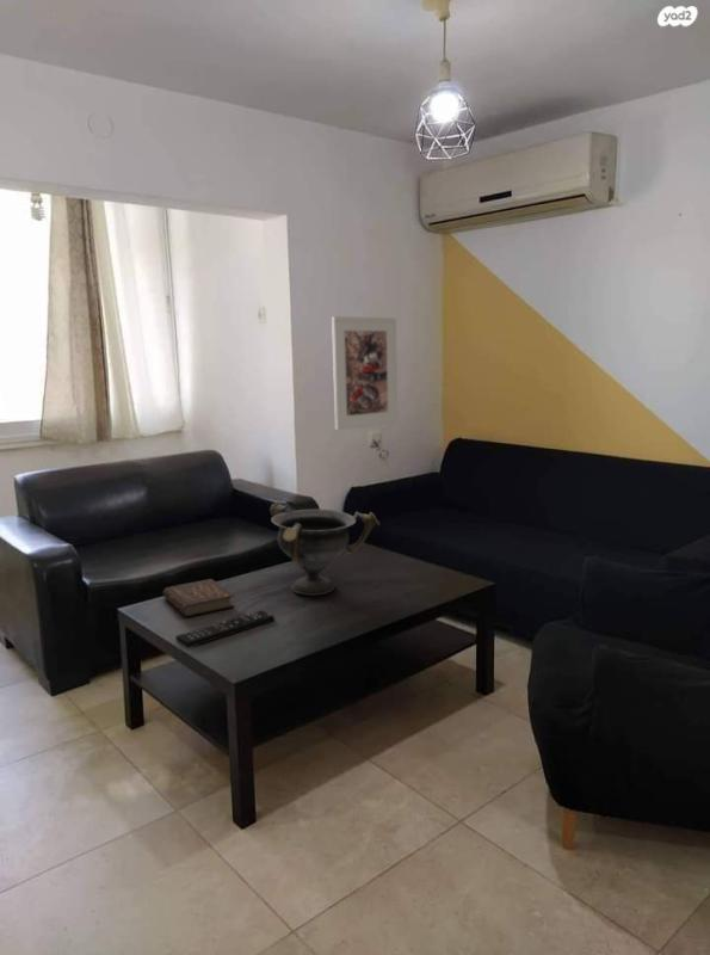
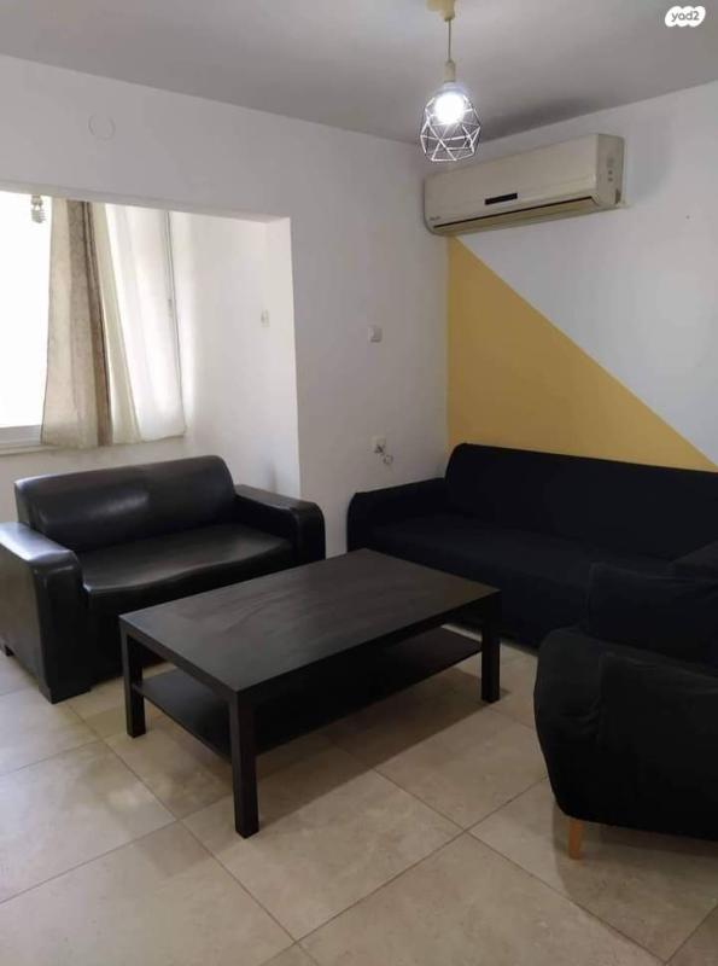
- decorative bowl [268,501,381,596]
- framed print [331,315,399,431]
- remote control [174,609,276,649]
- book [162,578,236,617]
